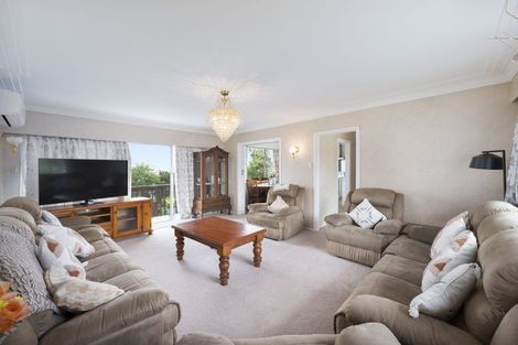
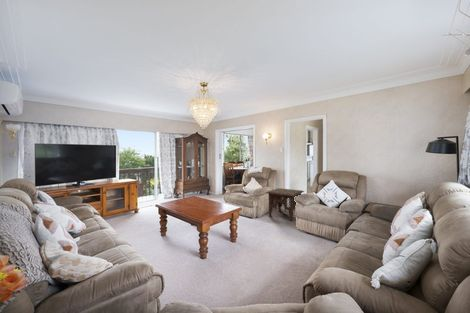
+ side table [264,187,305,222]
